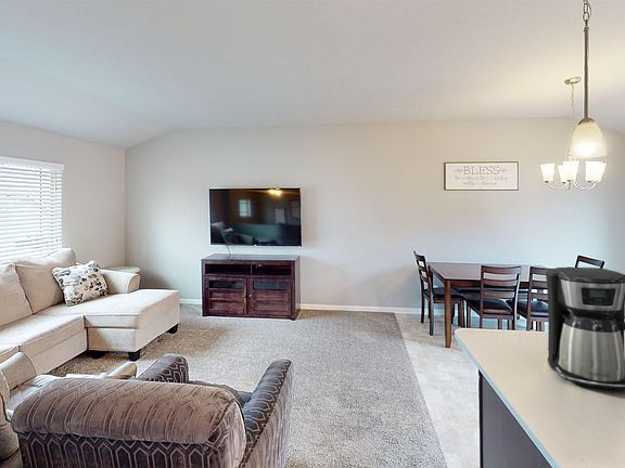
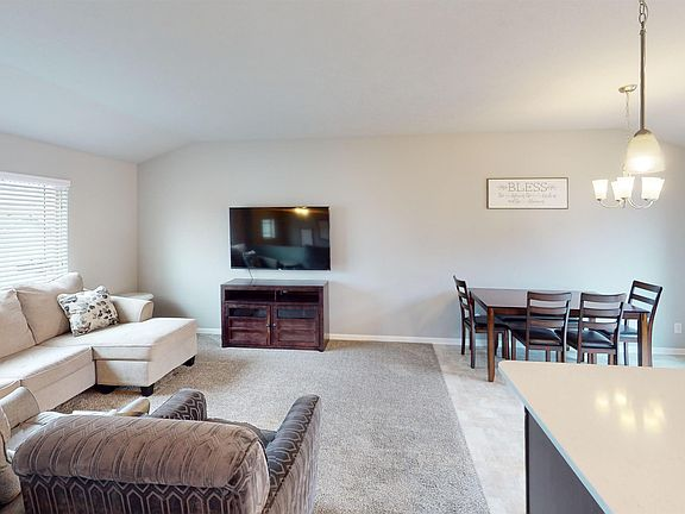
- coffee maker [545,266,625,390]
